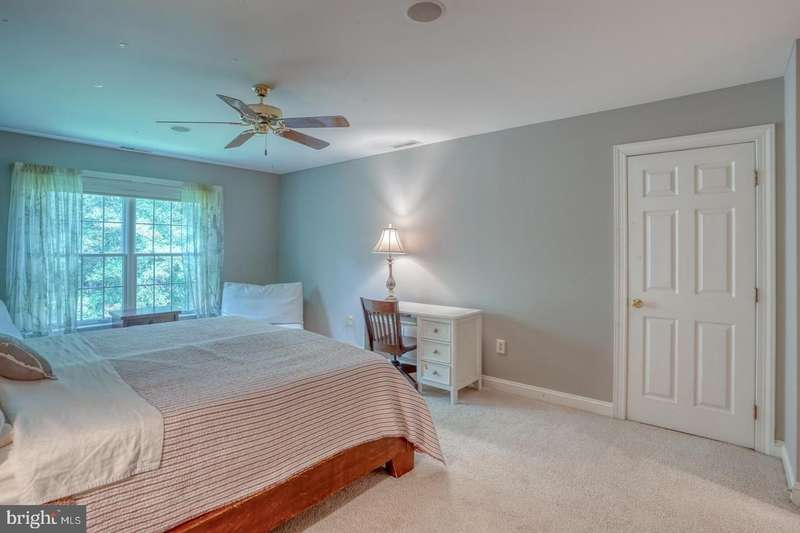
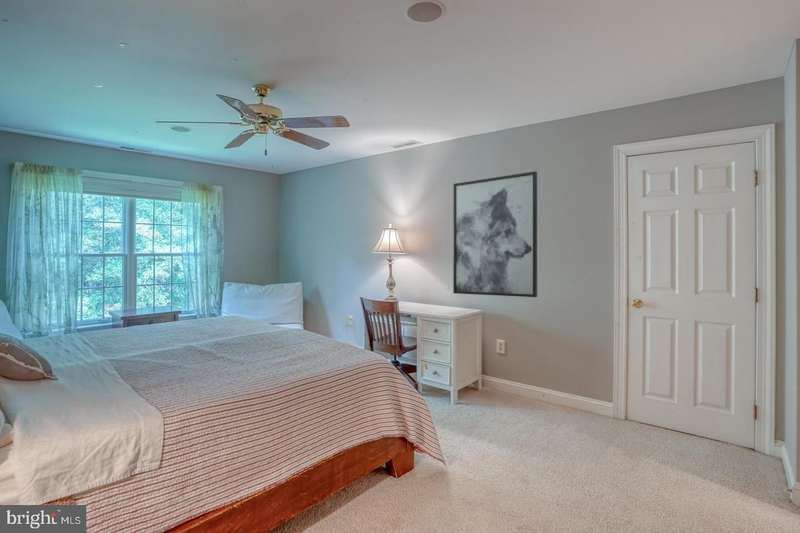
+ wall art [452,170,538,298]
